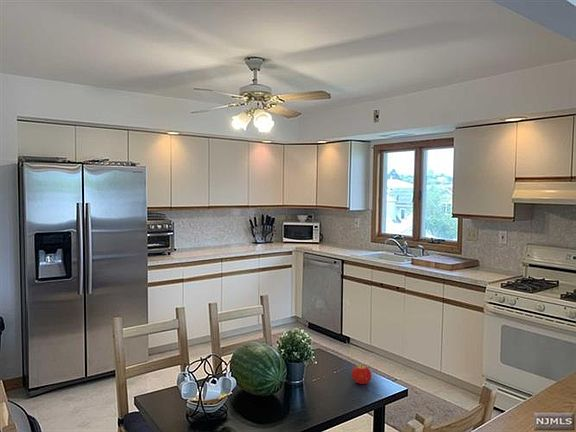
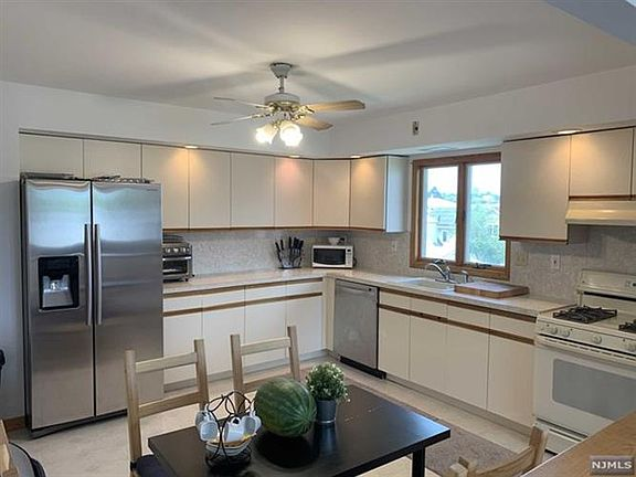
- fruit [351,364,372,385]
